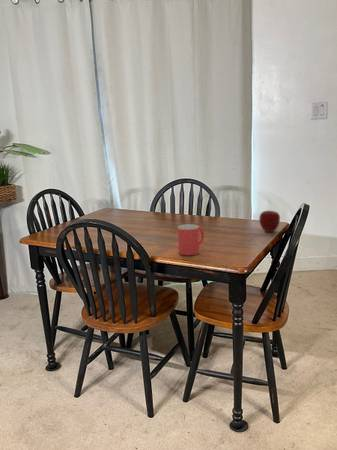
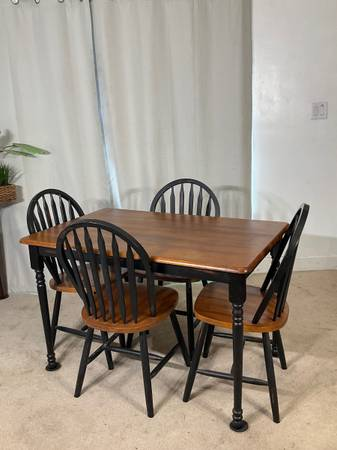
- mug [177,223,205,256]
- apple [258,210,281,233]
